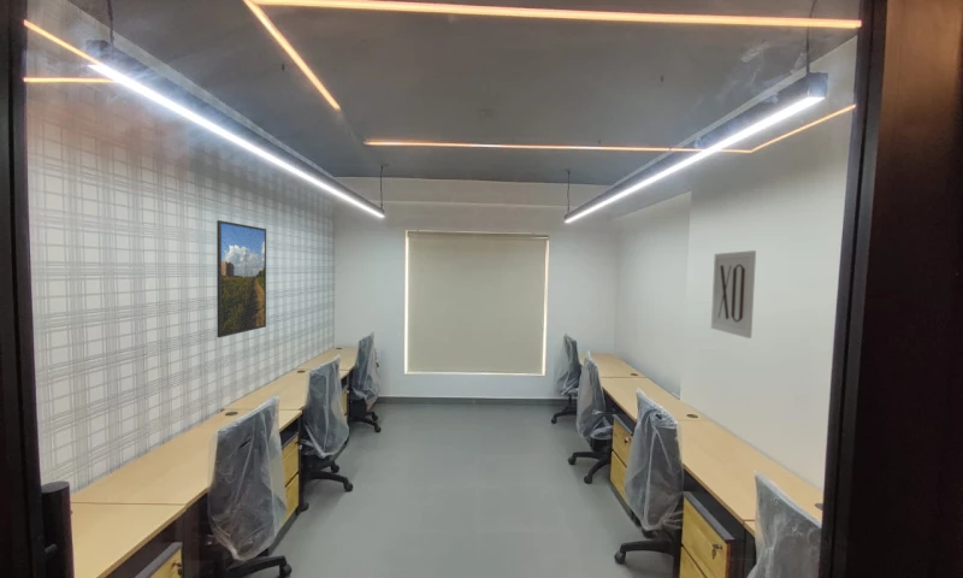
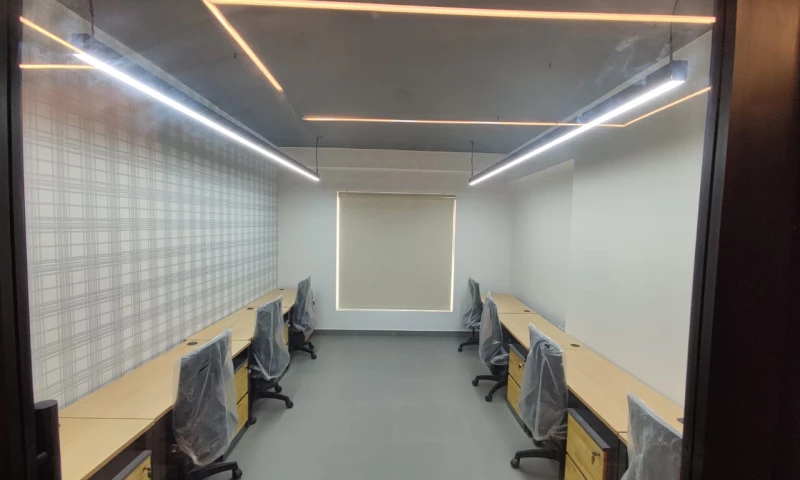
- wall art [710,249,757,340]
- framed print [215,219,267,338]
